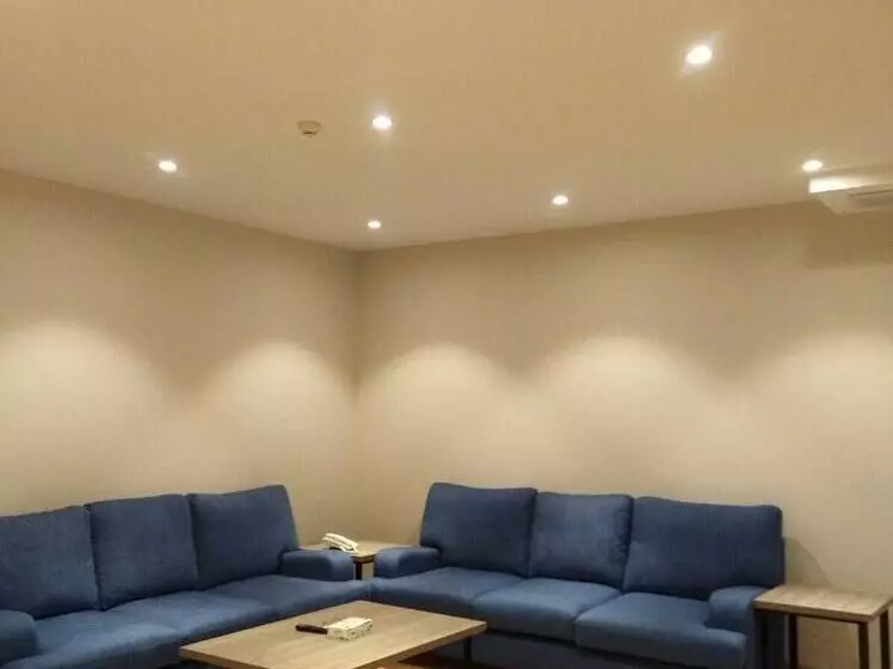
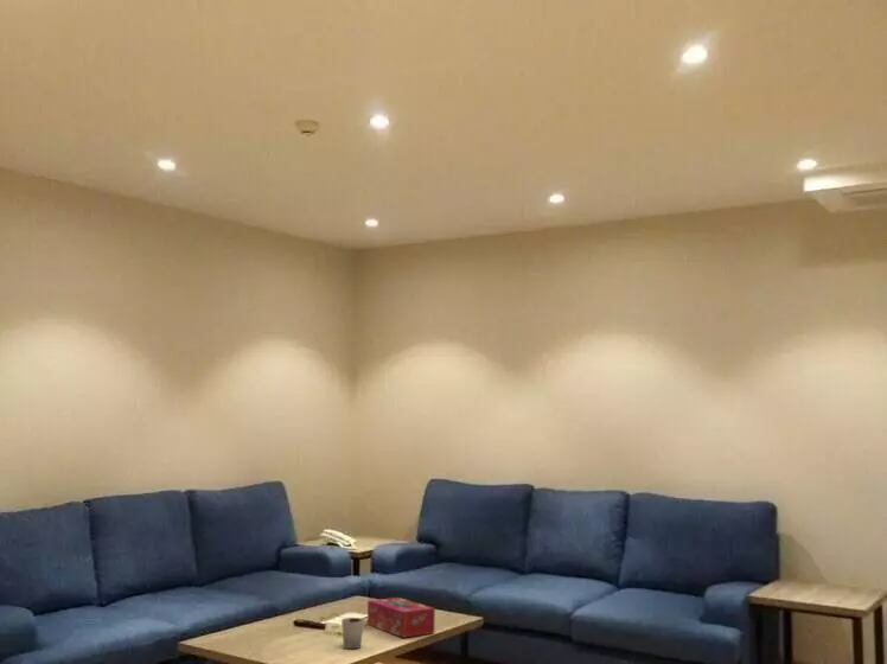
+ cup [340,617,365,650]
+ tissue box [366,596,436,639]
